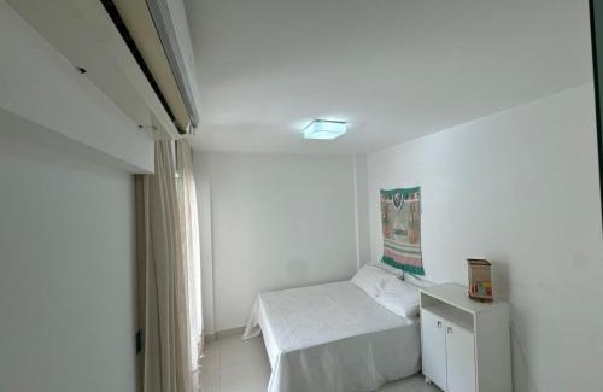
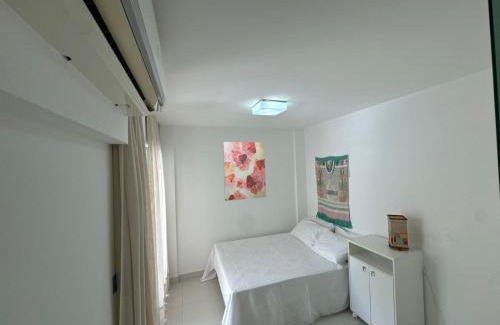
+ wall art [222,141,267,202]
